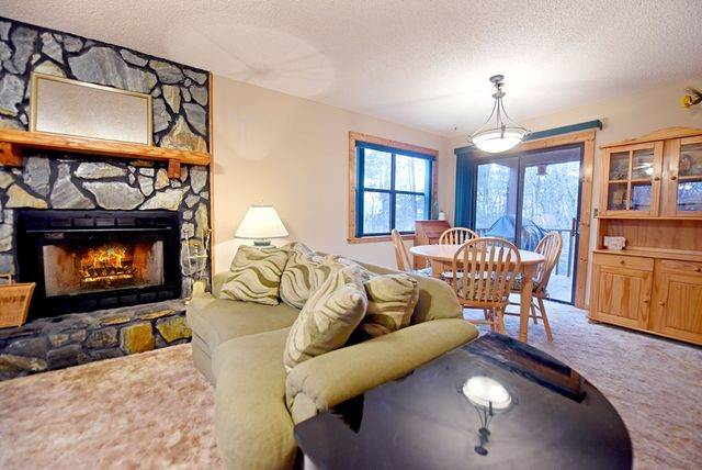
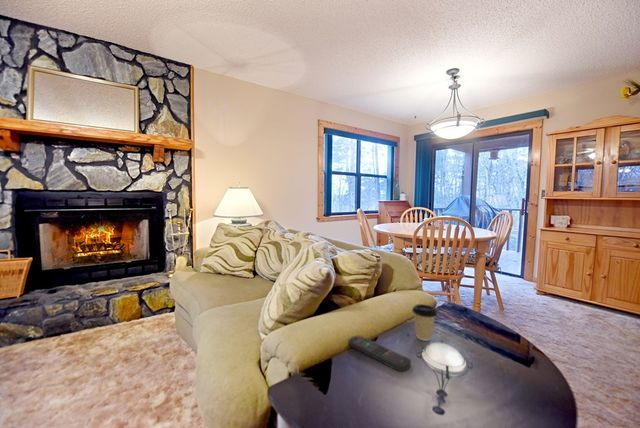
+ coffee cup [411,303,438,342]
+ remote control [347,334,412,373]
